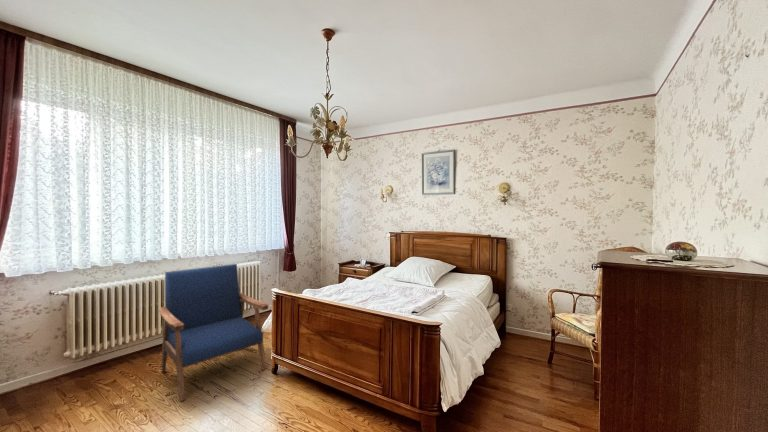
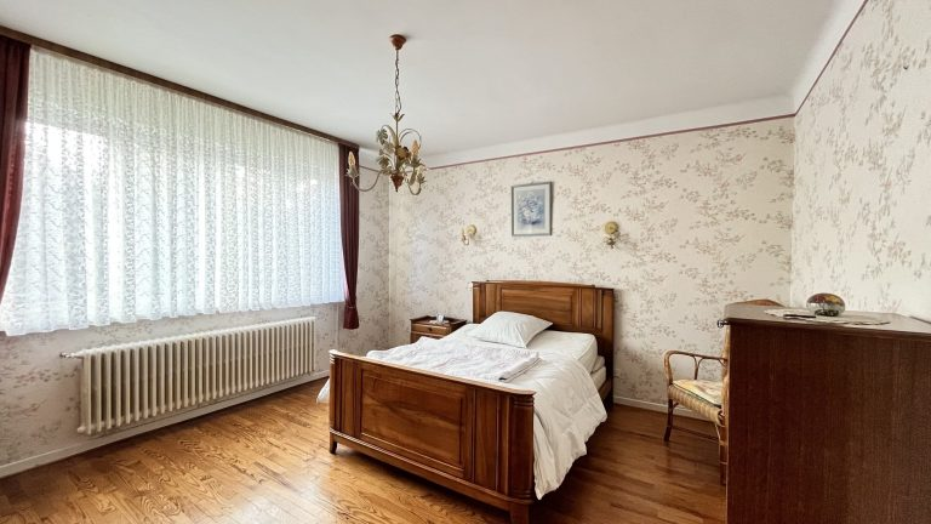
- armchair [158,263,270,402]
